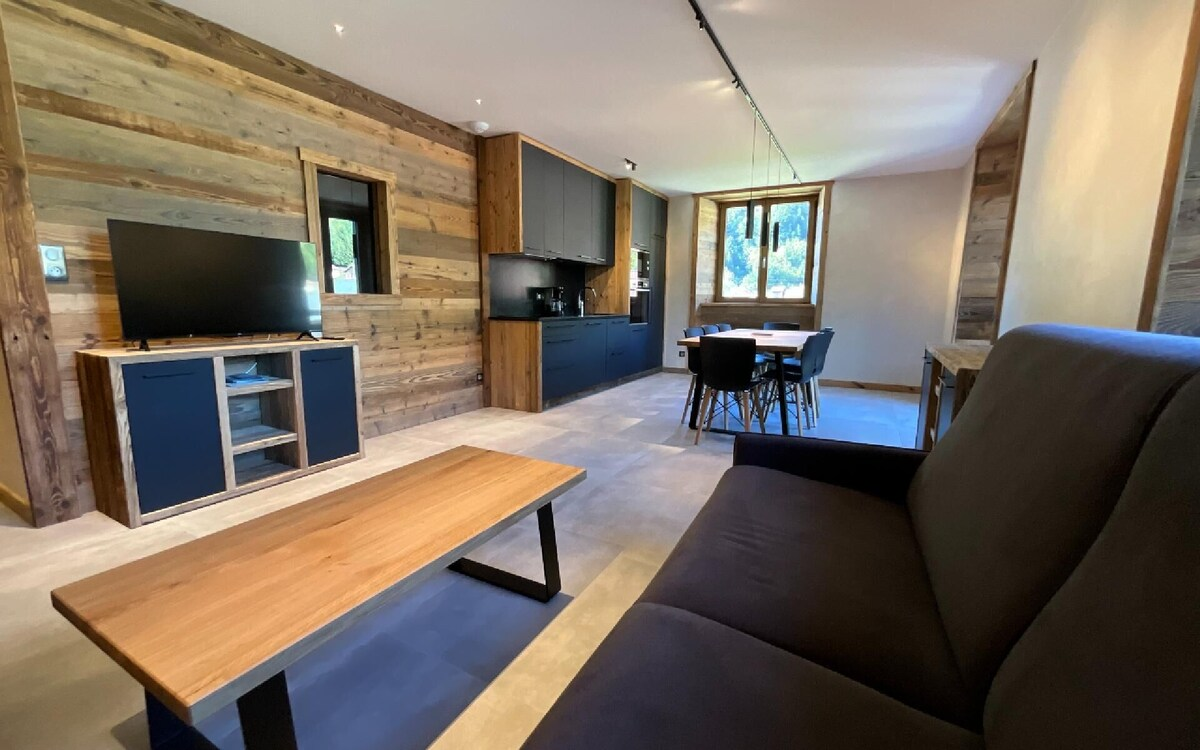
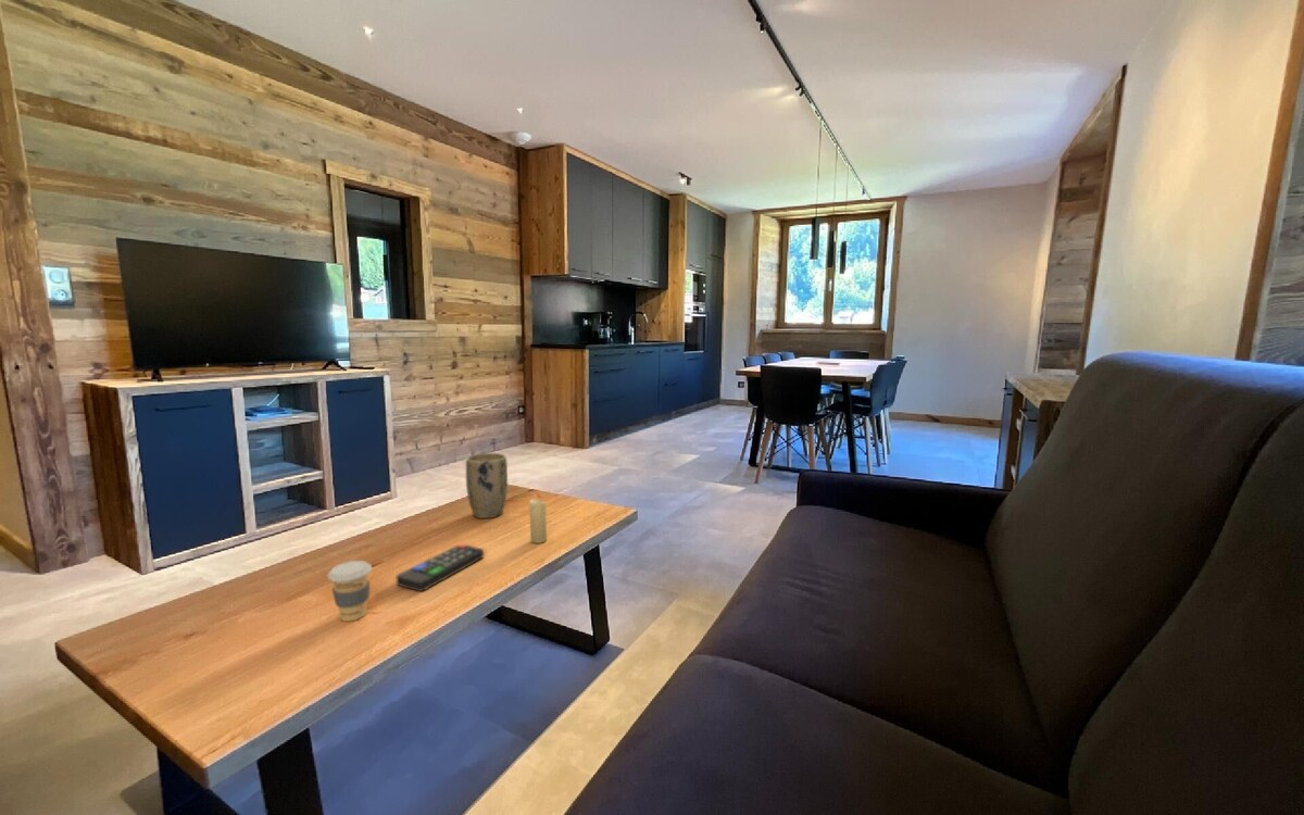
+ candle [528,491,548,544]
+ plant pot [465,452,509,519]
+ remote control [396,543,485,592]
+ coffee cup [327,560,373,623]
